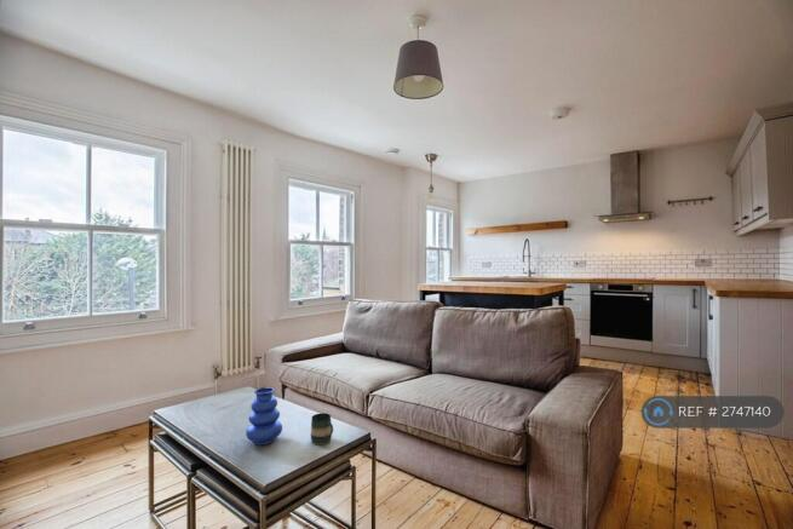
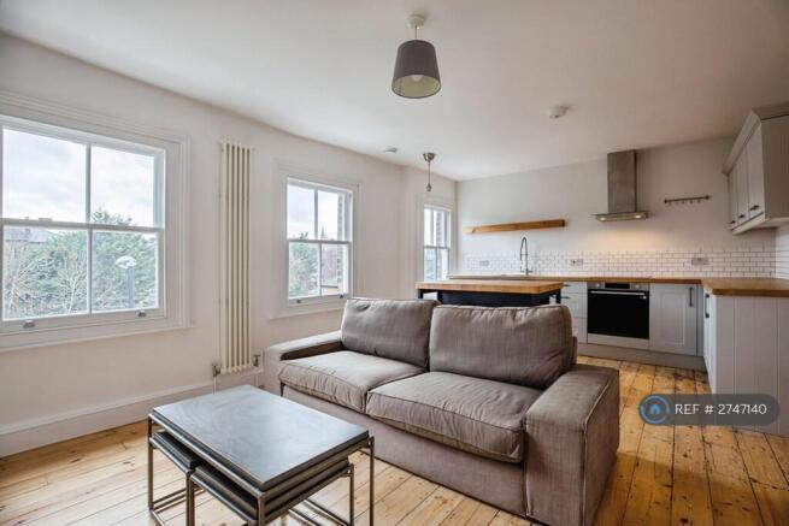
- vase [245,386,283,445]
- mug [310,412,334,445]
